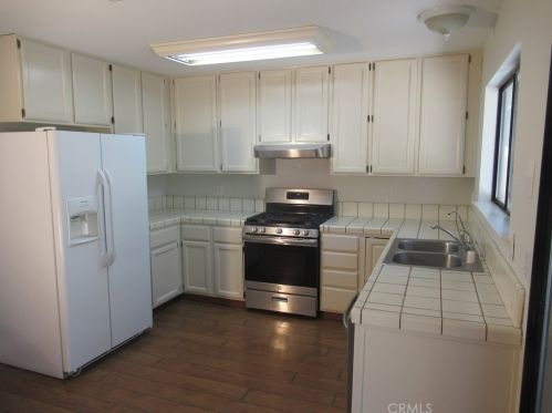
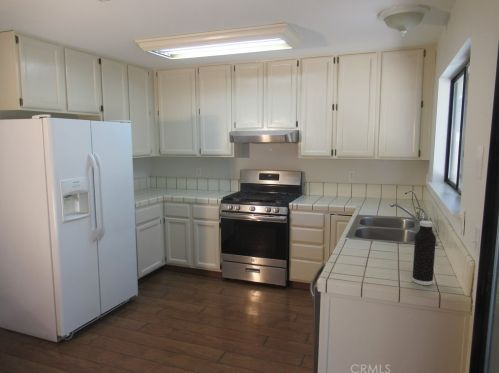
+ water bottle [411,220,437,286]
